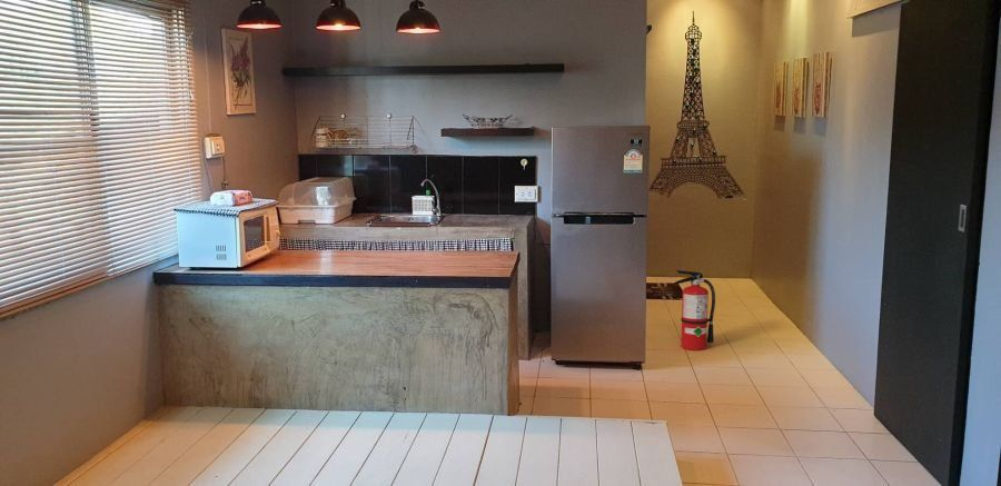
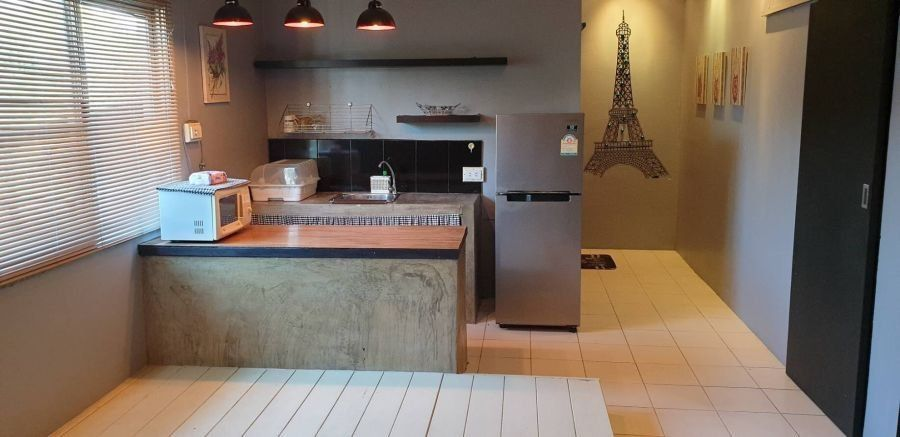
- fire extinguisher [673,269,716,351]
